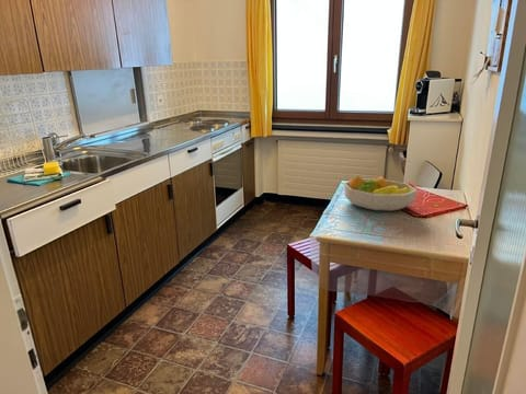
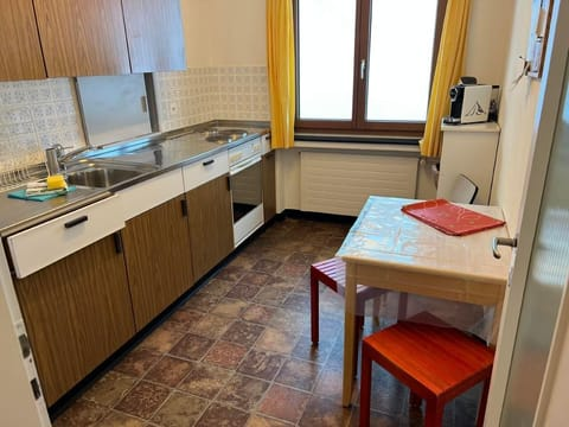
- fruit bowl [342,175,419,212]
